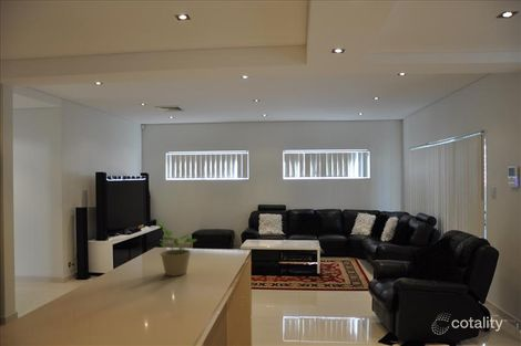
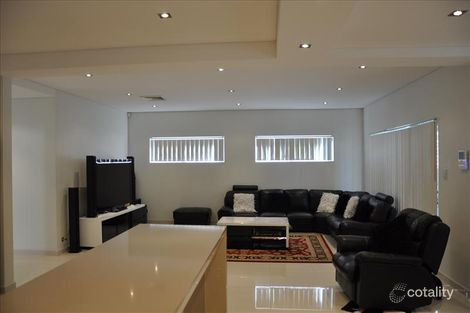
- potted plant [155,221,197,277]
